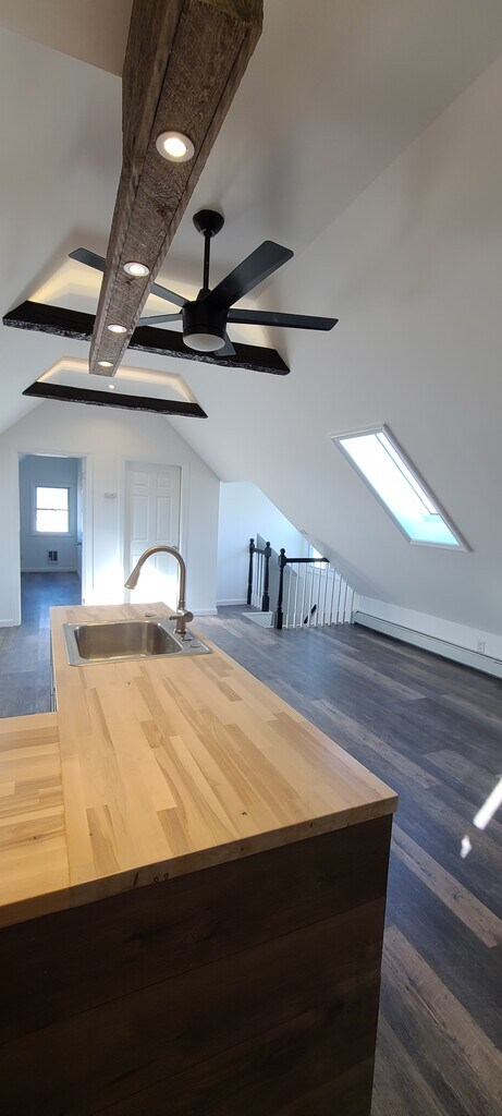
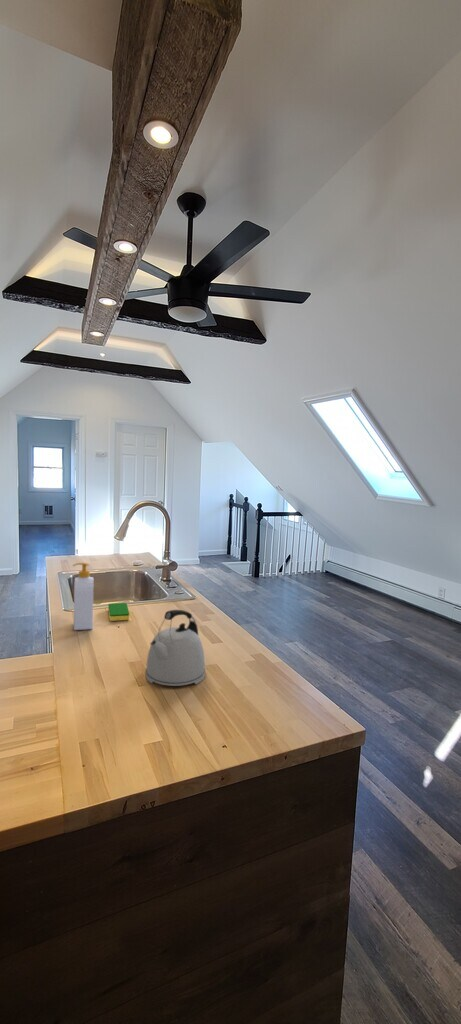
+ dish sponge [107,602,130,622]
+ kettle [145,609,206,687]
+ soap bottle [72,562,94,631]
